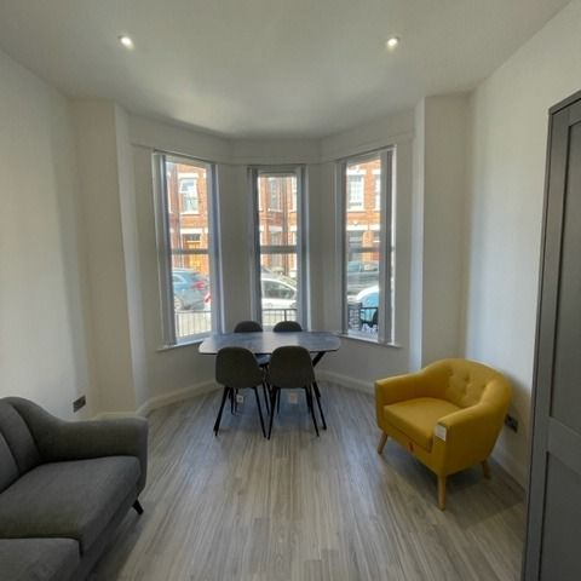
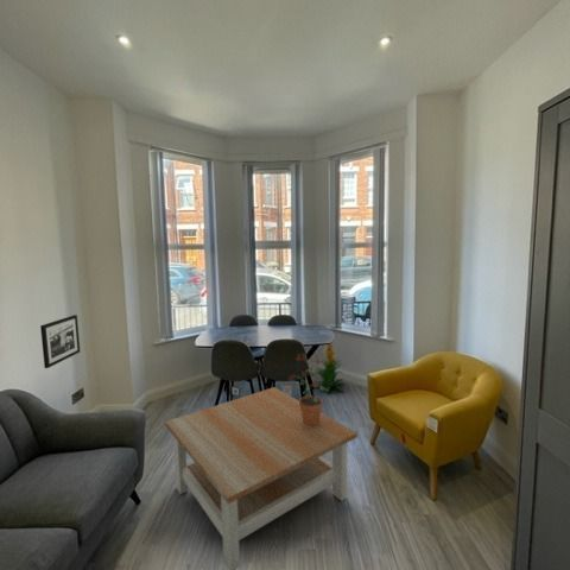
+ picture frame [39,314,81,369]
+ indoor plant [315,342,344,393]
+ coffee table [164,386,359,570]
+ potted plant [287,353,325,426]
